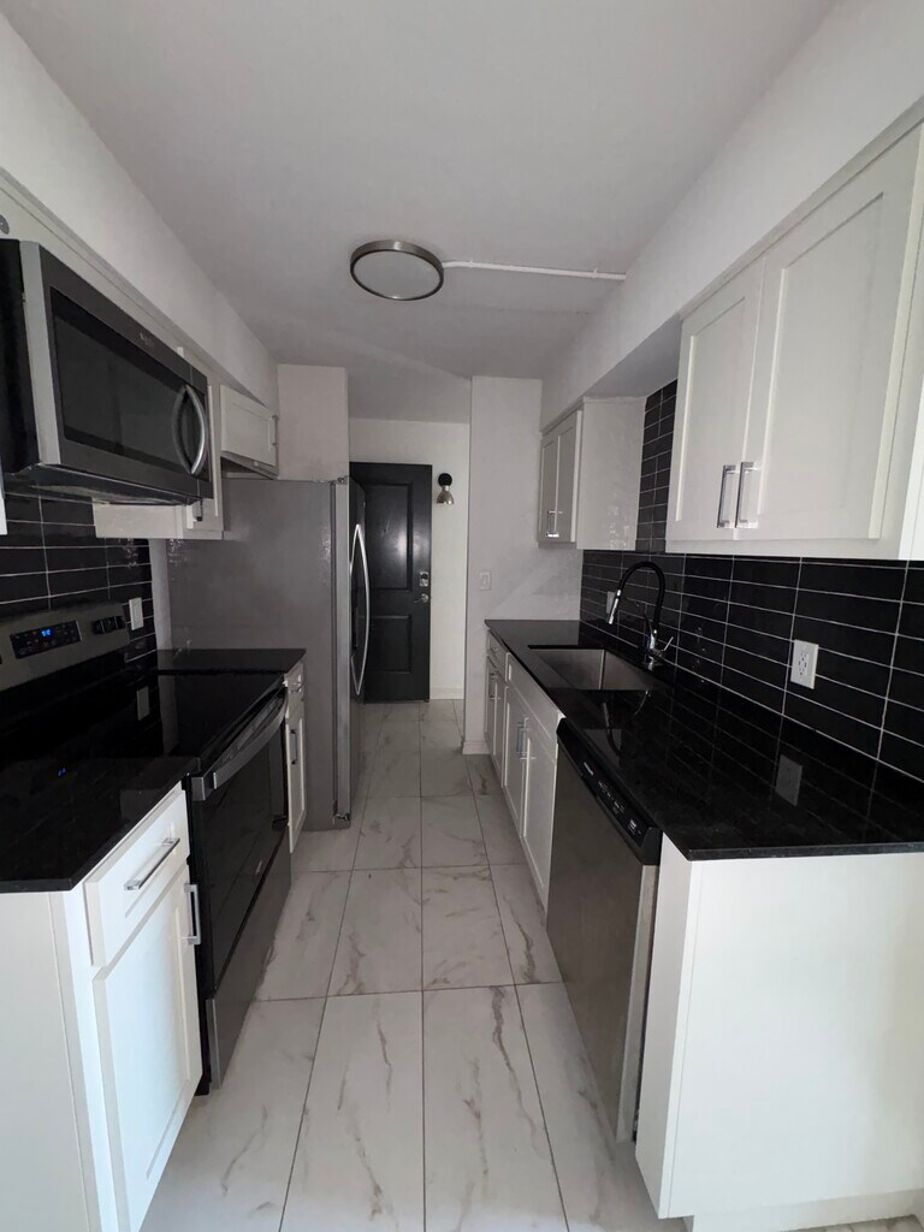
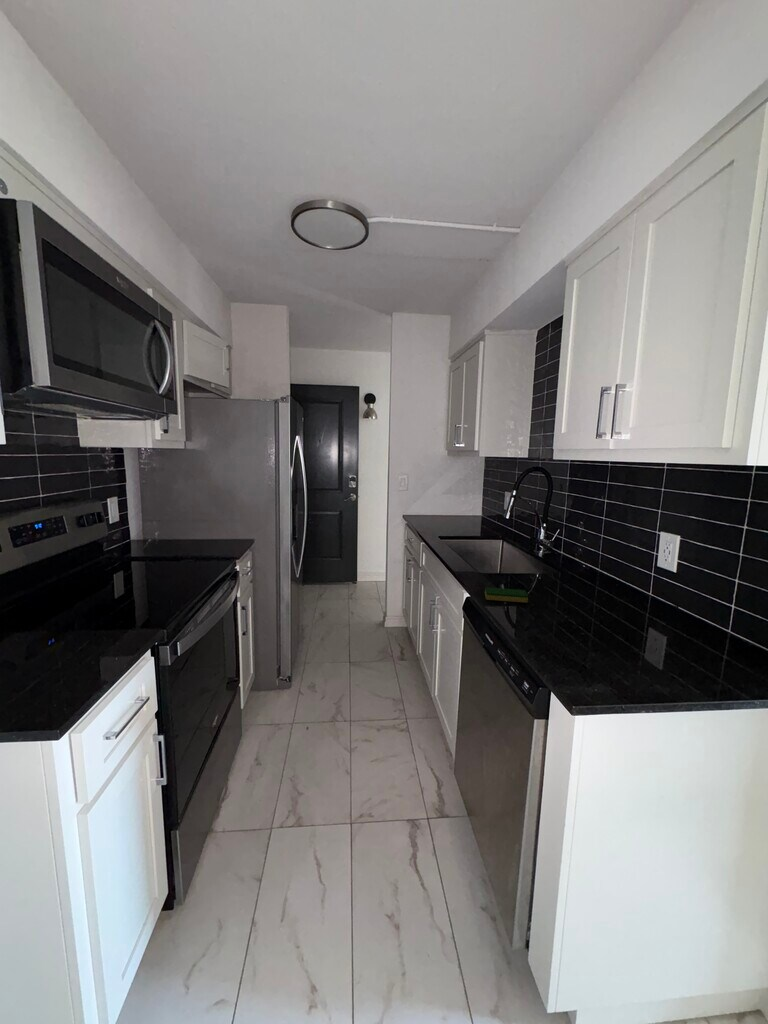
+ dish sponge [484,586,529,604]
